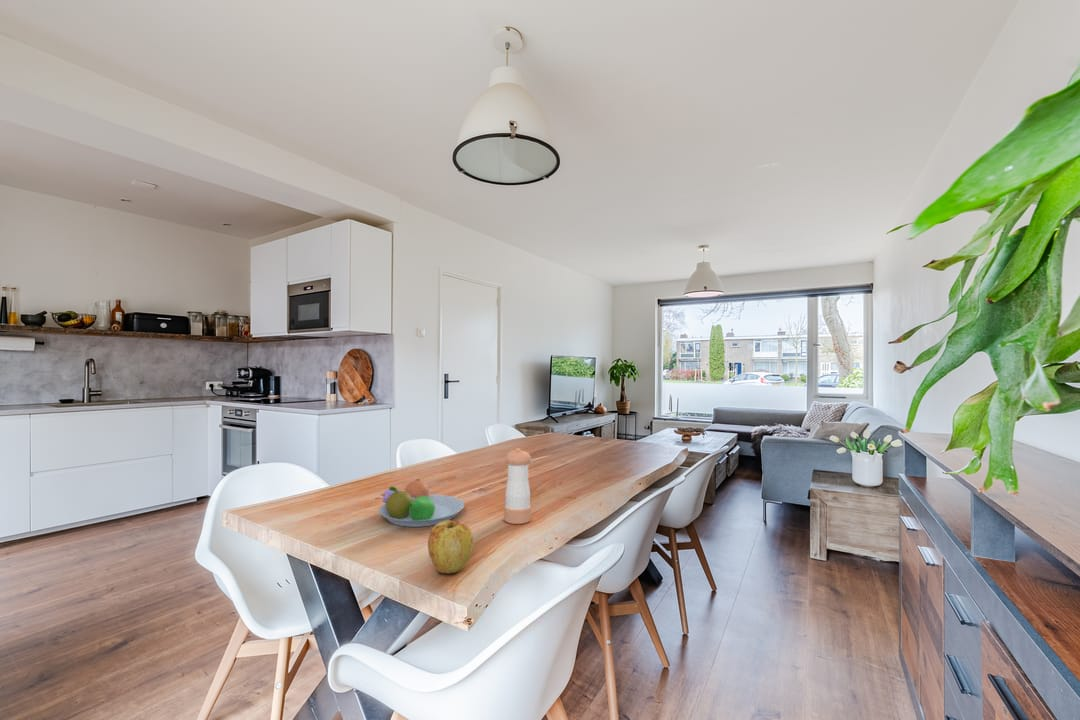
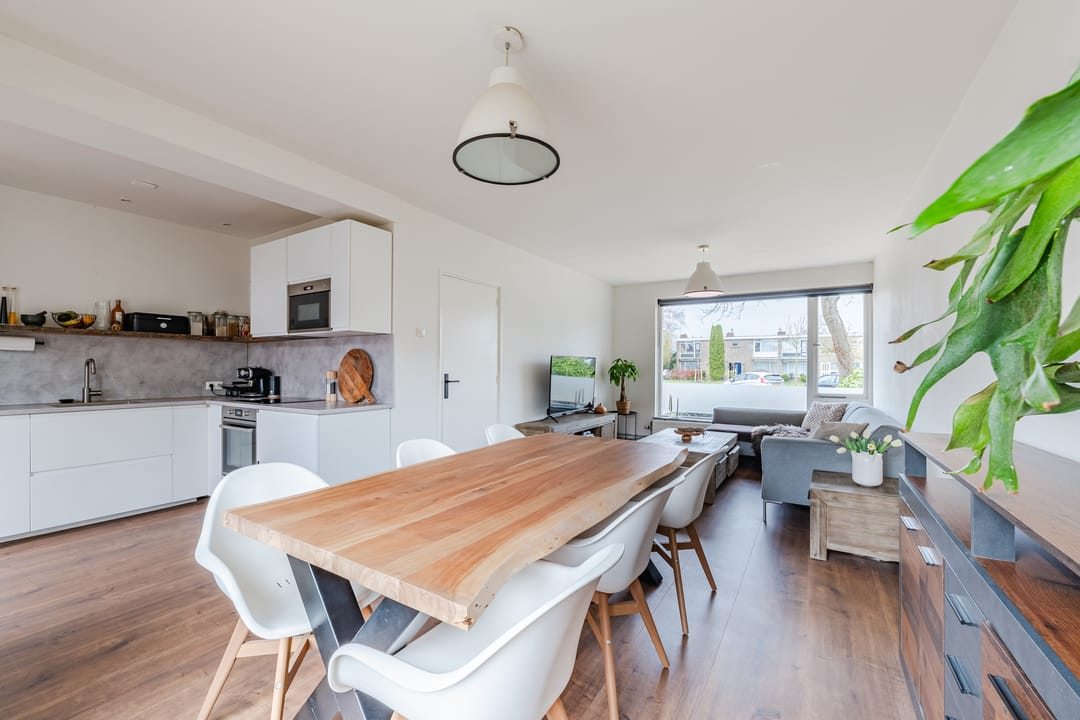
- pepper shaker [503,447,532,525]
- apple [427,519,474,574]
- fruit bowl [378,478,466,528]
